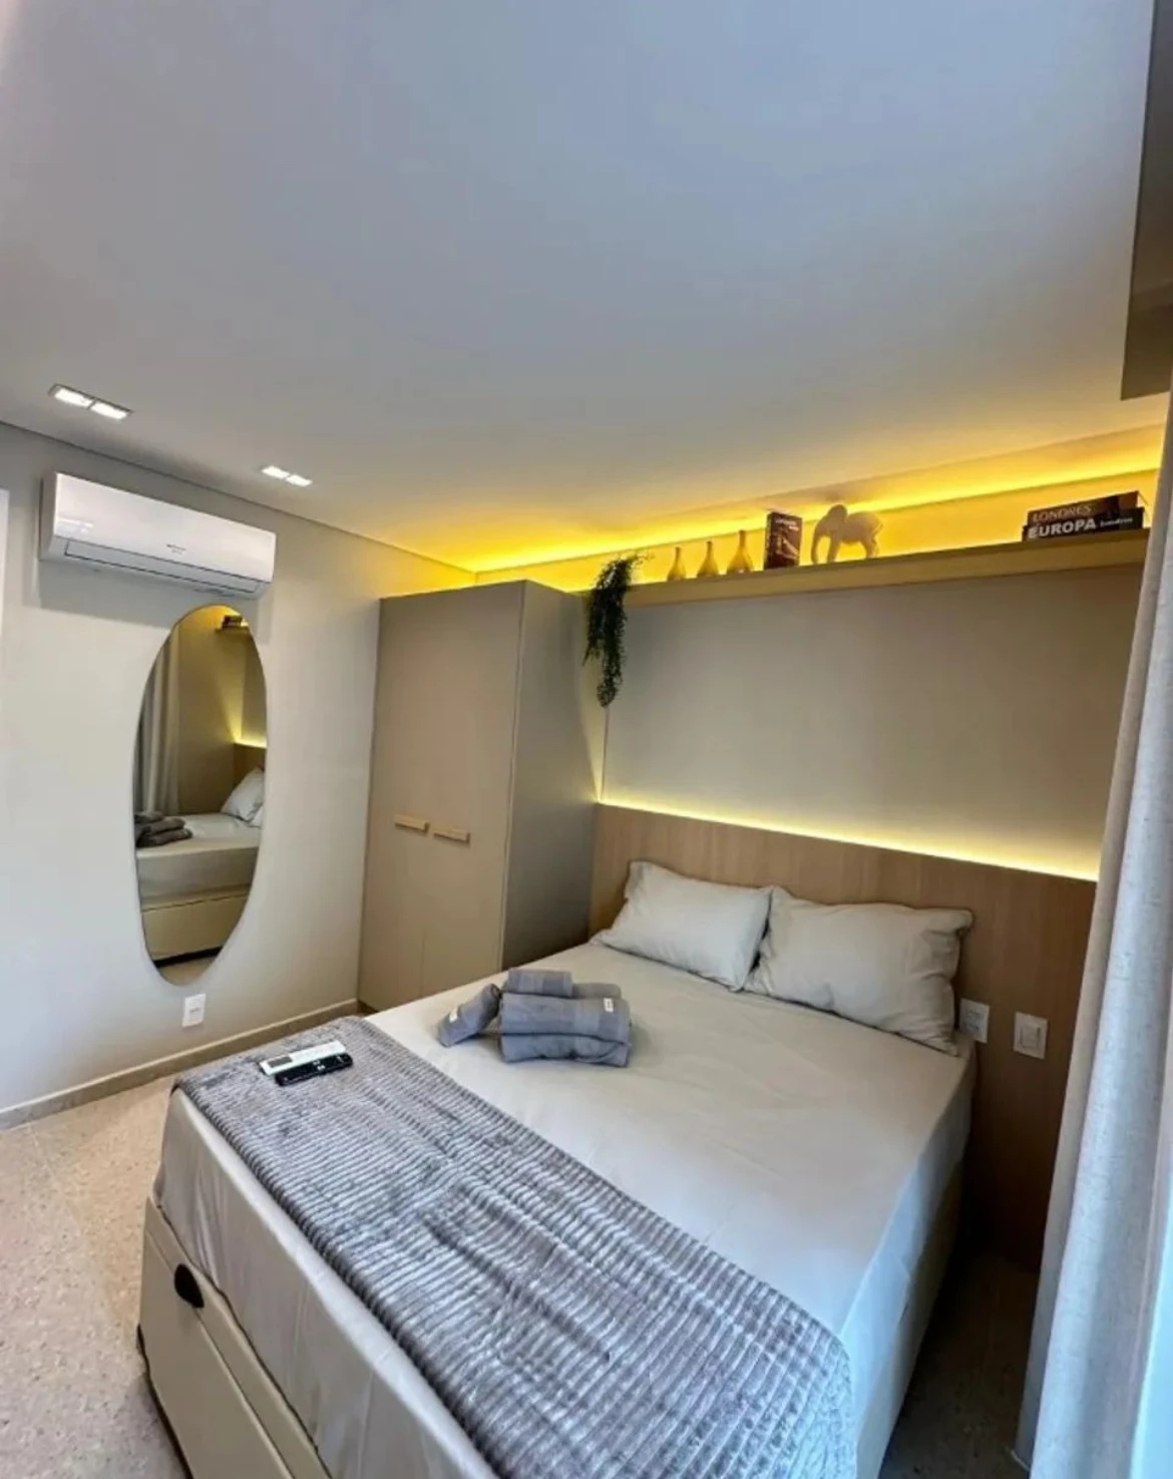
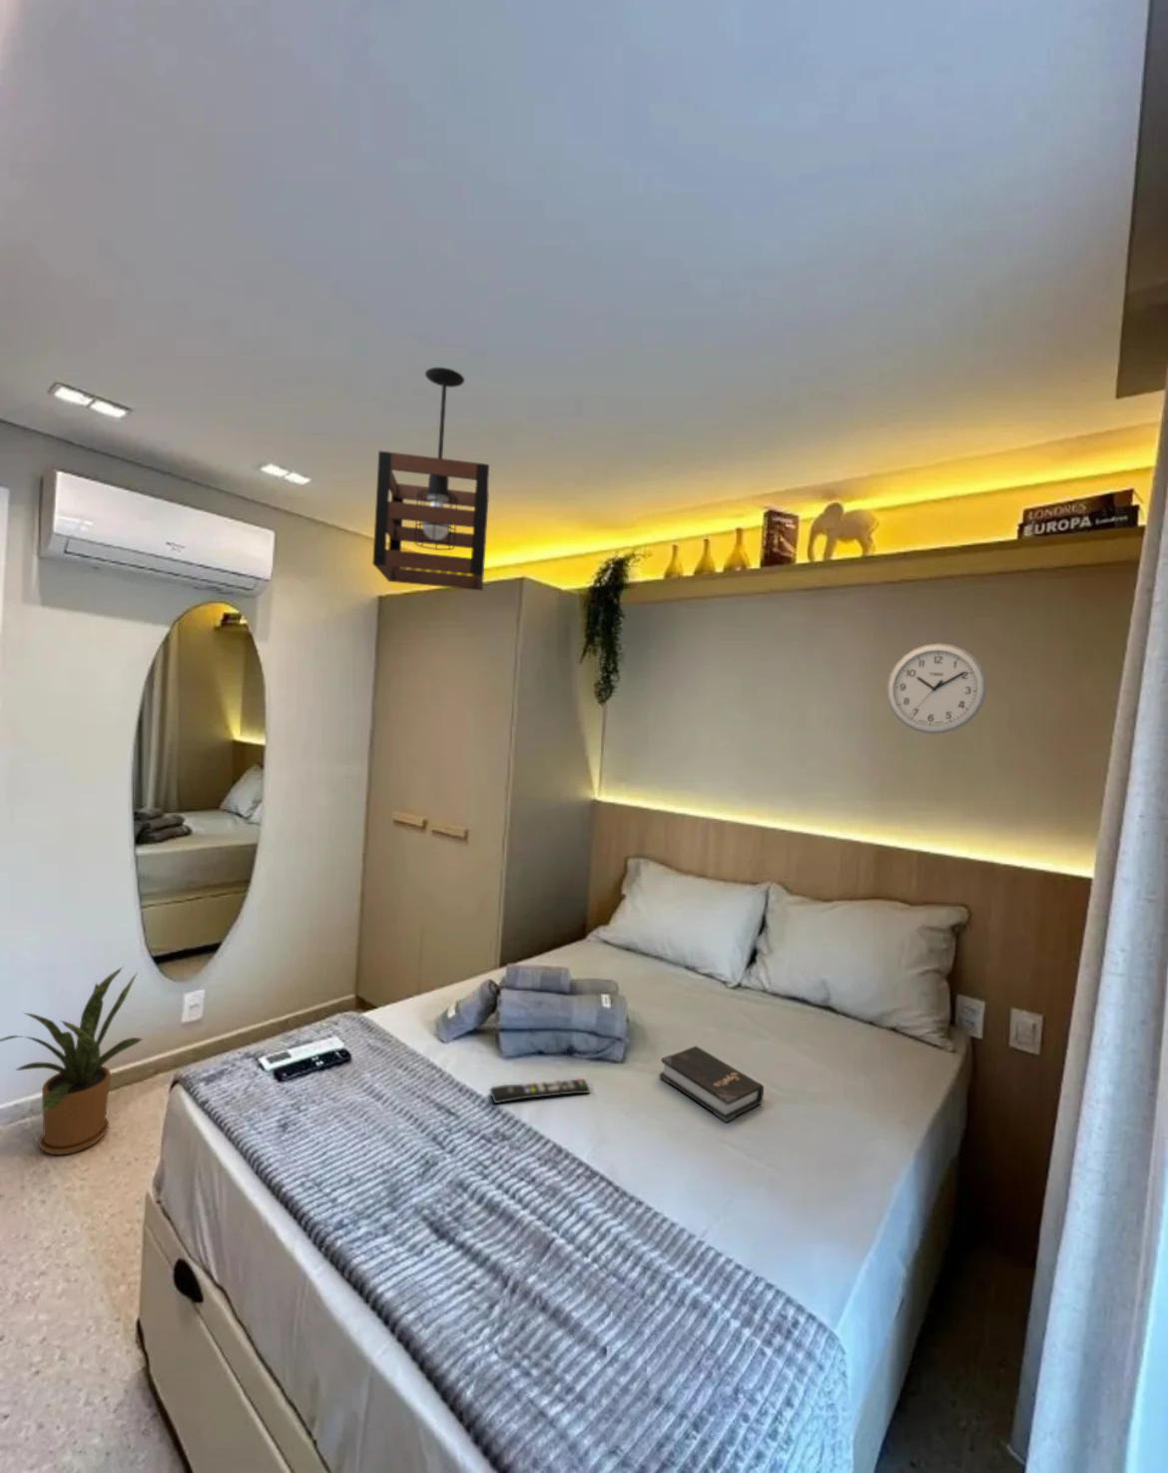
+ remote control [488,1077,591,1105]
+ house plant [0,966,145,1156]
+ wall clock [886,643,987,735]
+ pendant light [372,367,490,591]
+ hardback book [659,1045,765,1124]
